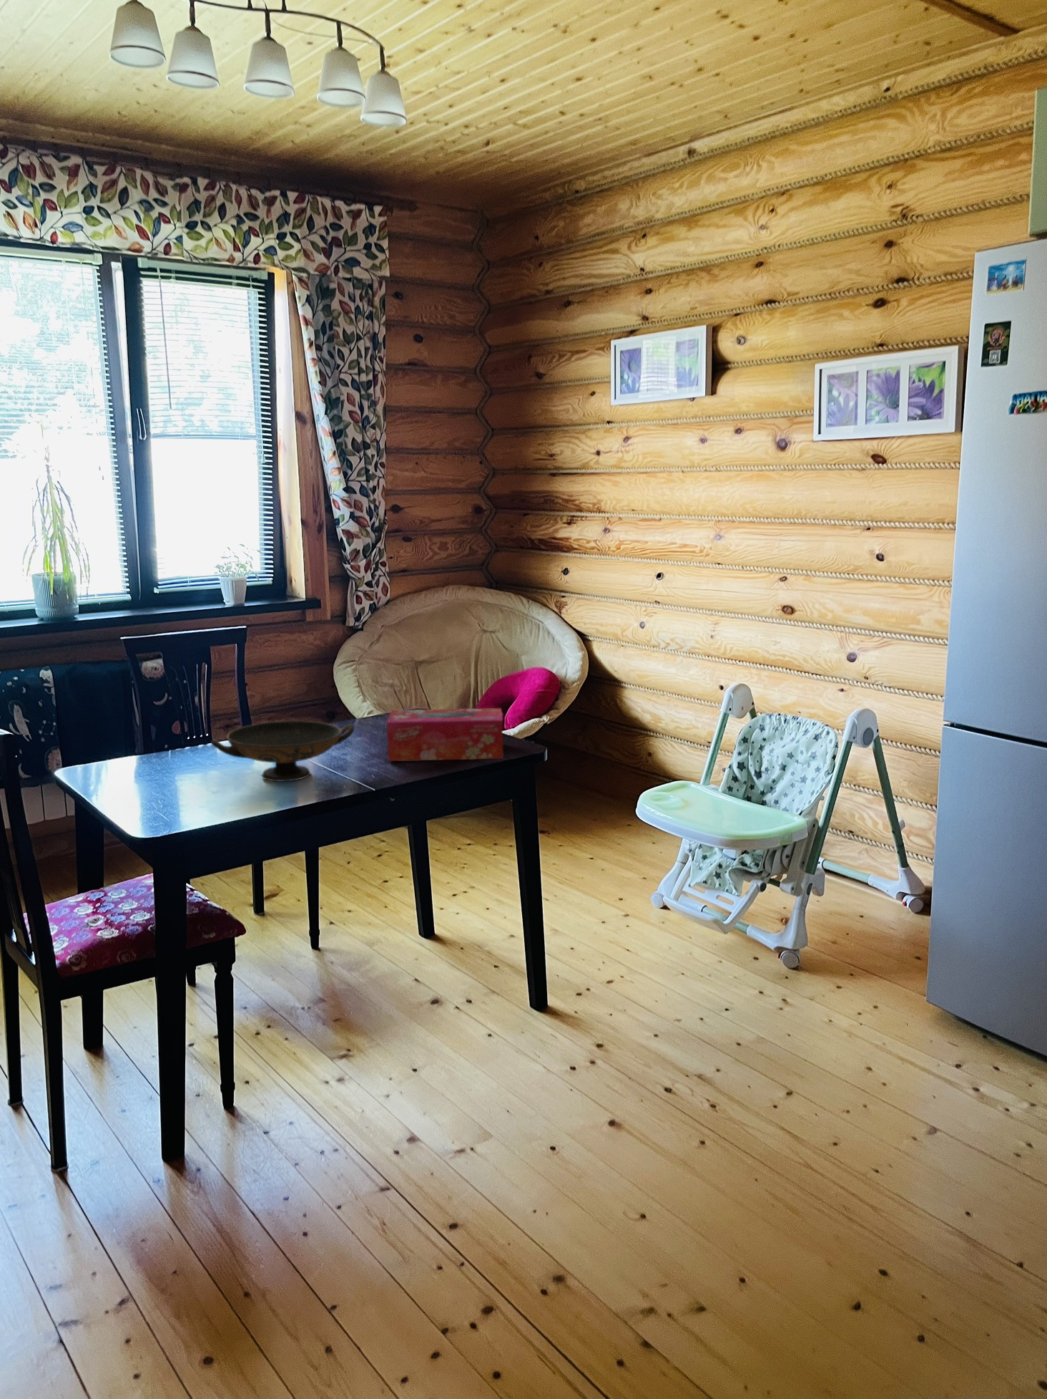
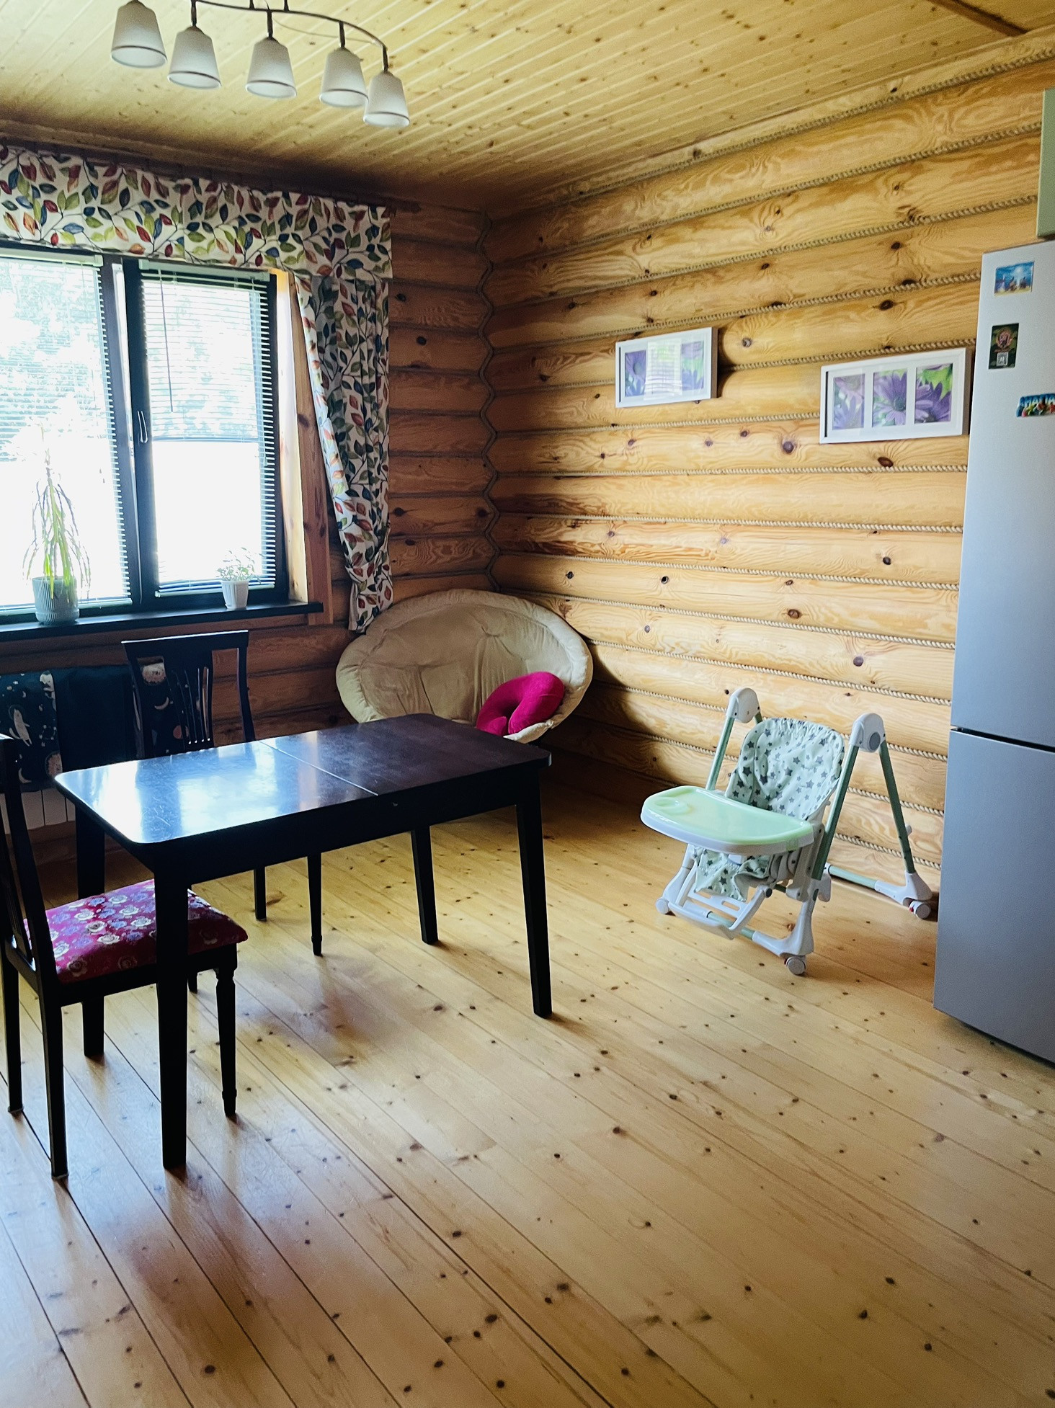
- tissue box [386,708,504,762]
- decorative bowl [210,720,355,782]
